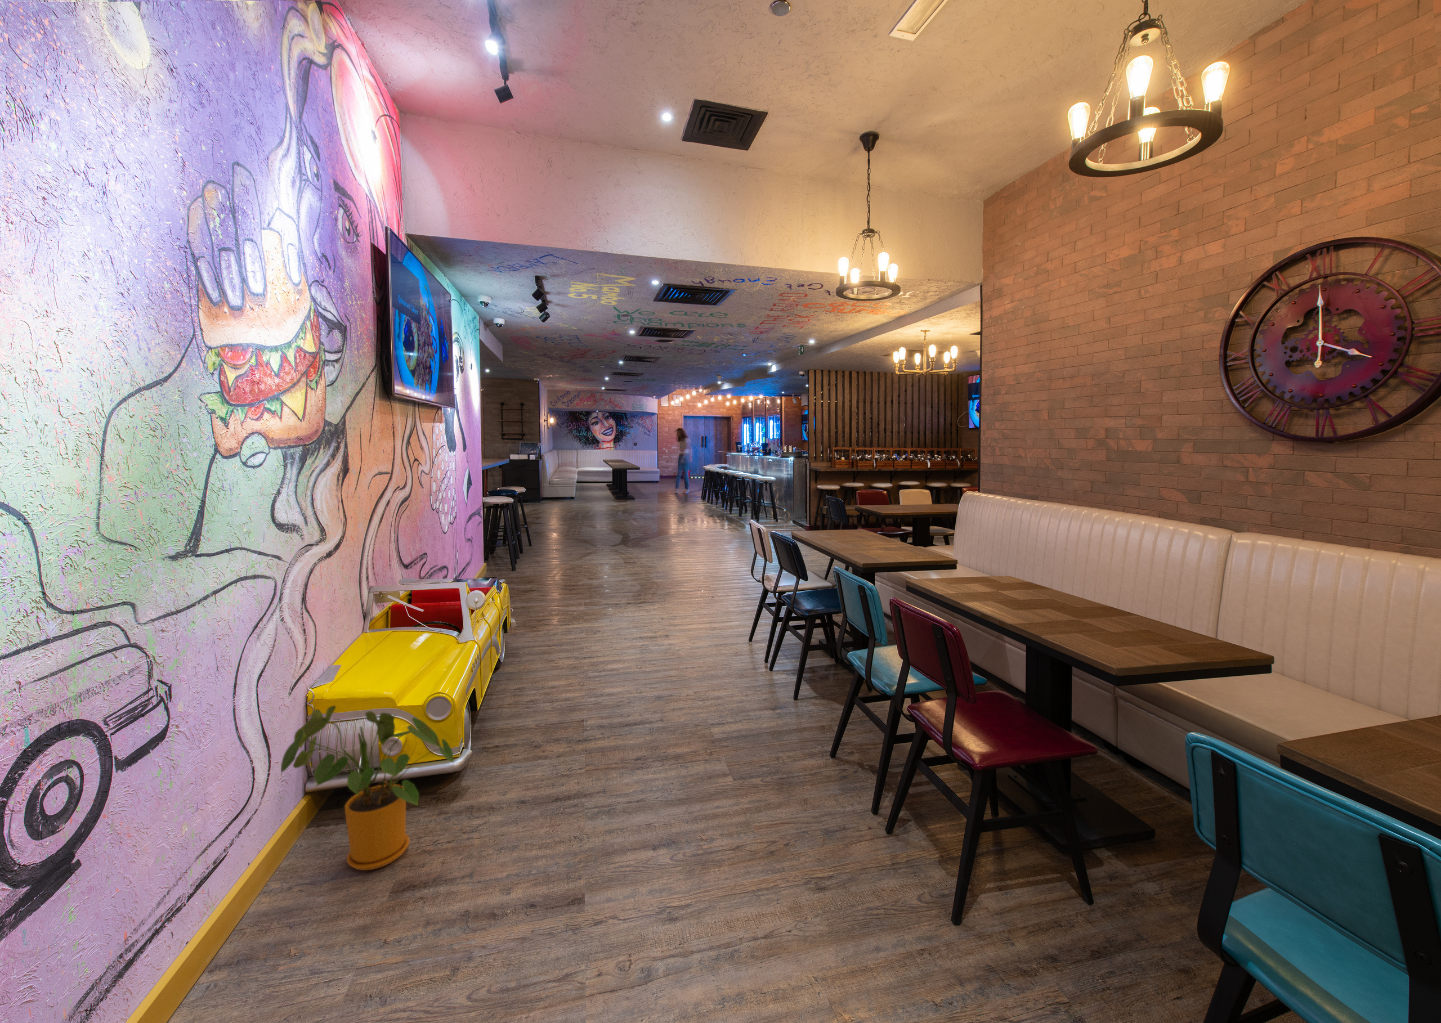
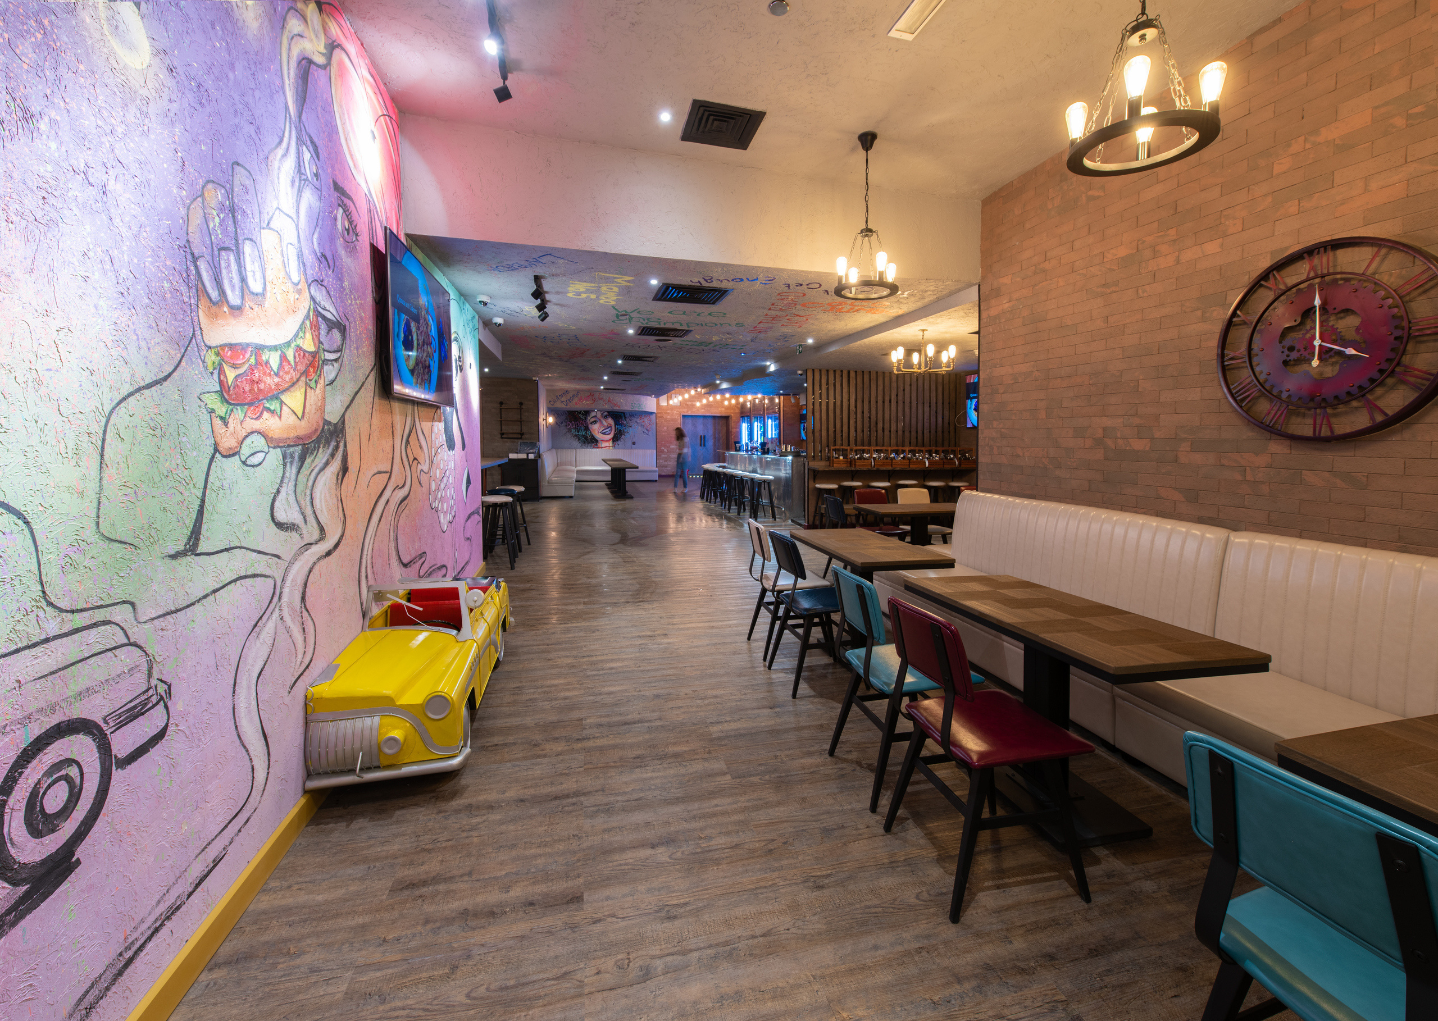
- house plant [280,705,455,871]
